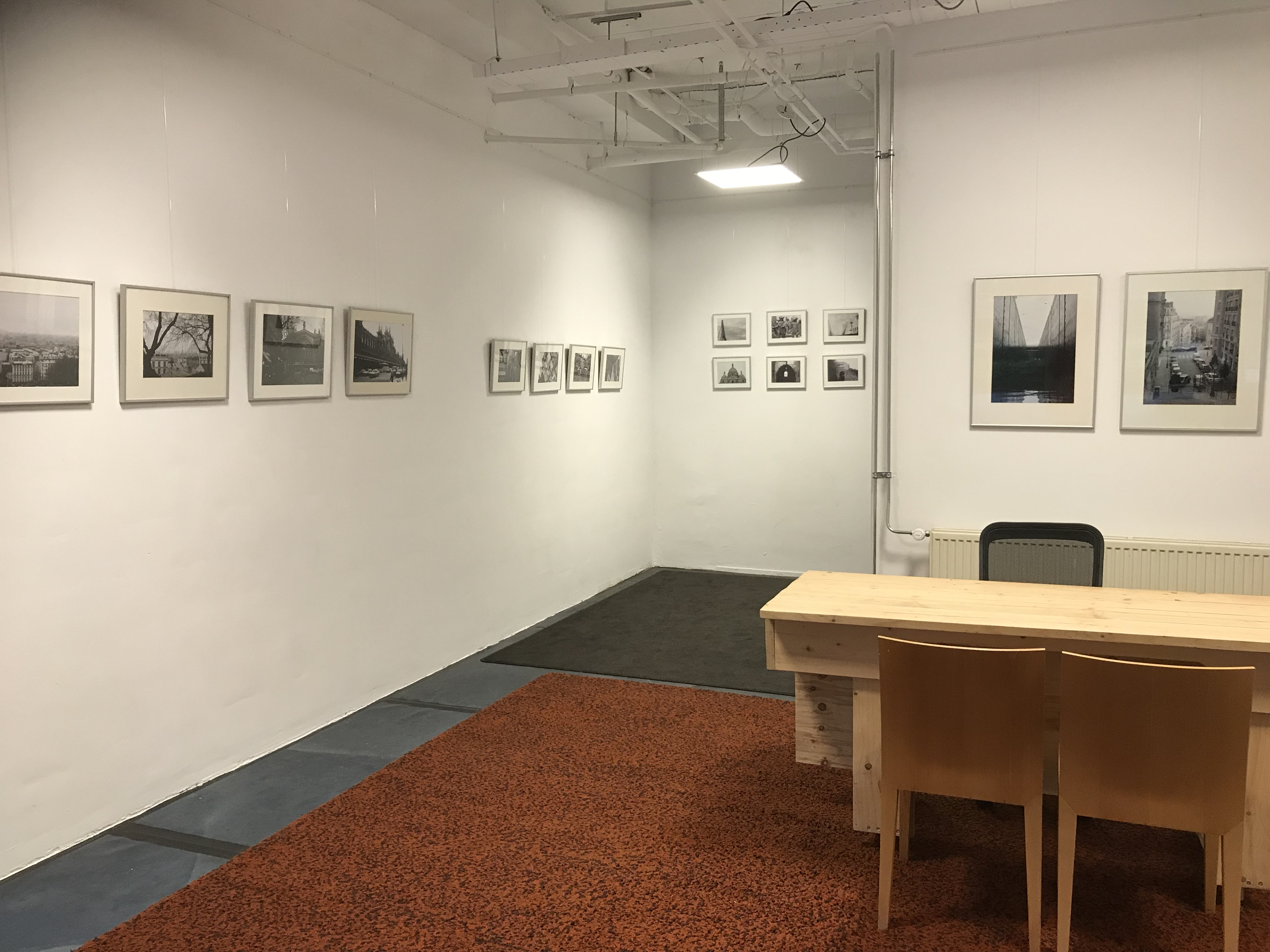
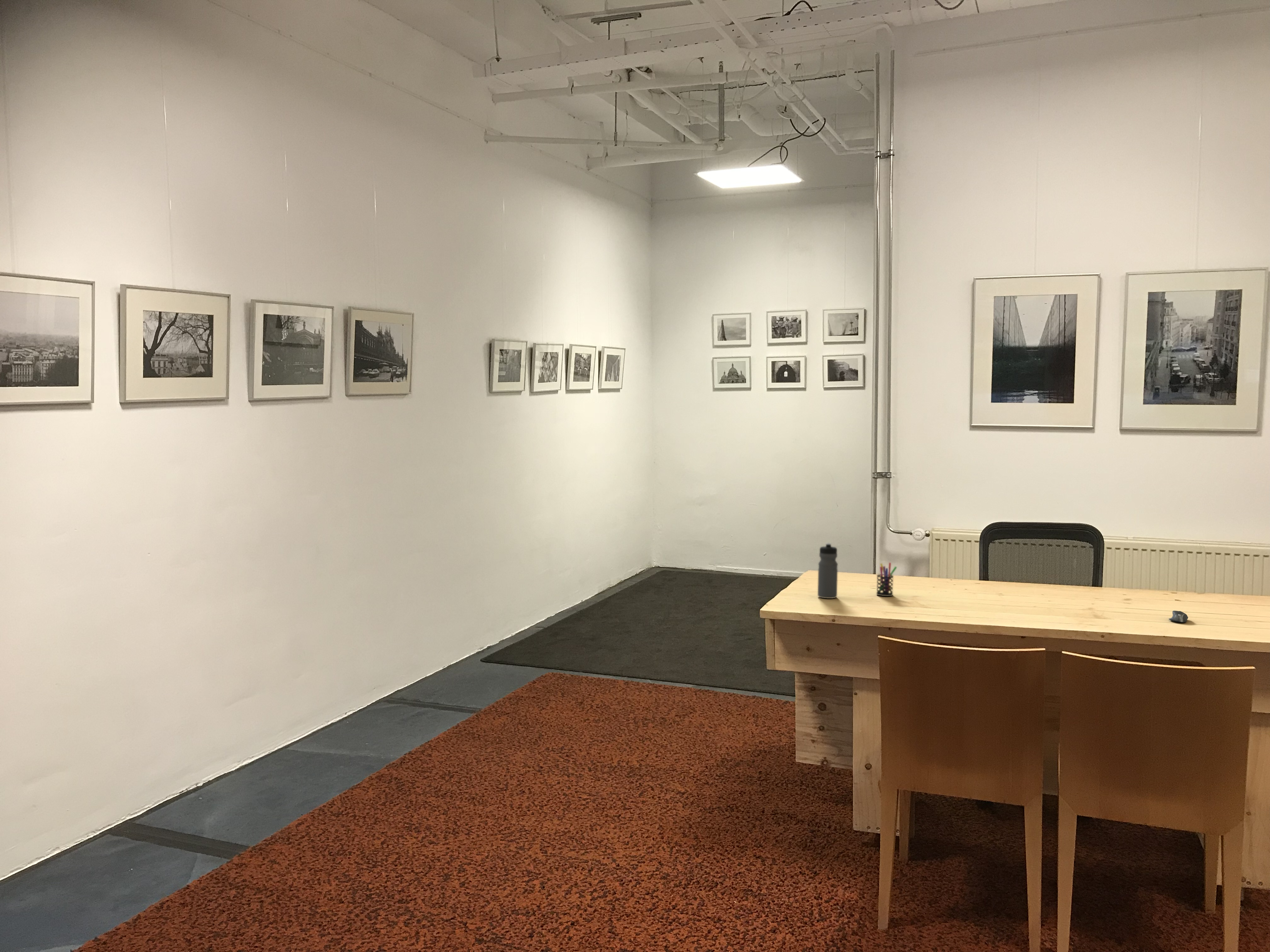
+ computer mouse [1169,610,1188,623]
+ water bottle [817,543,838,599]
+ pen holder [876,562,897,597]
